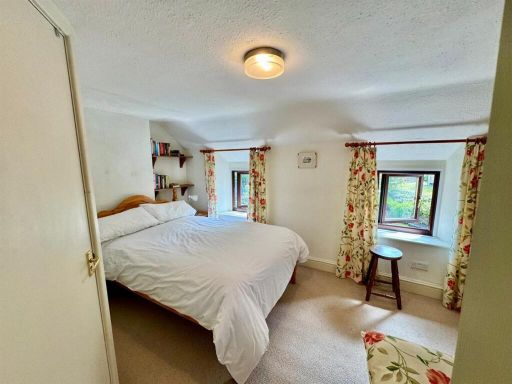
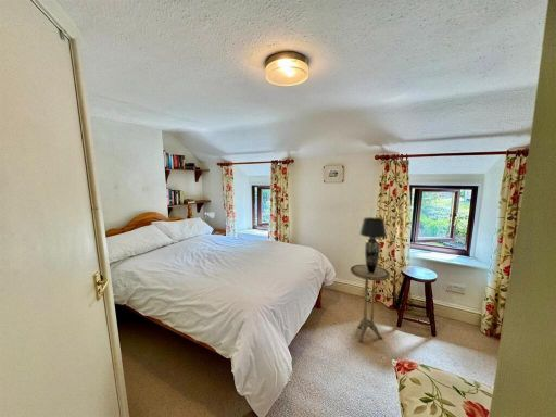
+ side table [350,264,391,343]
+ table lamp [358,216,388,274]
